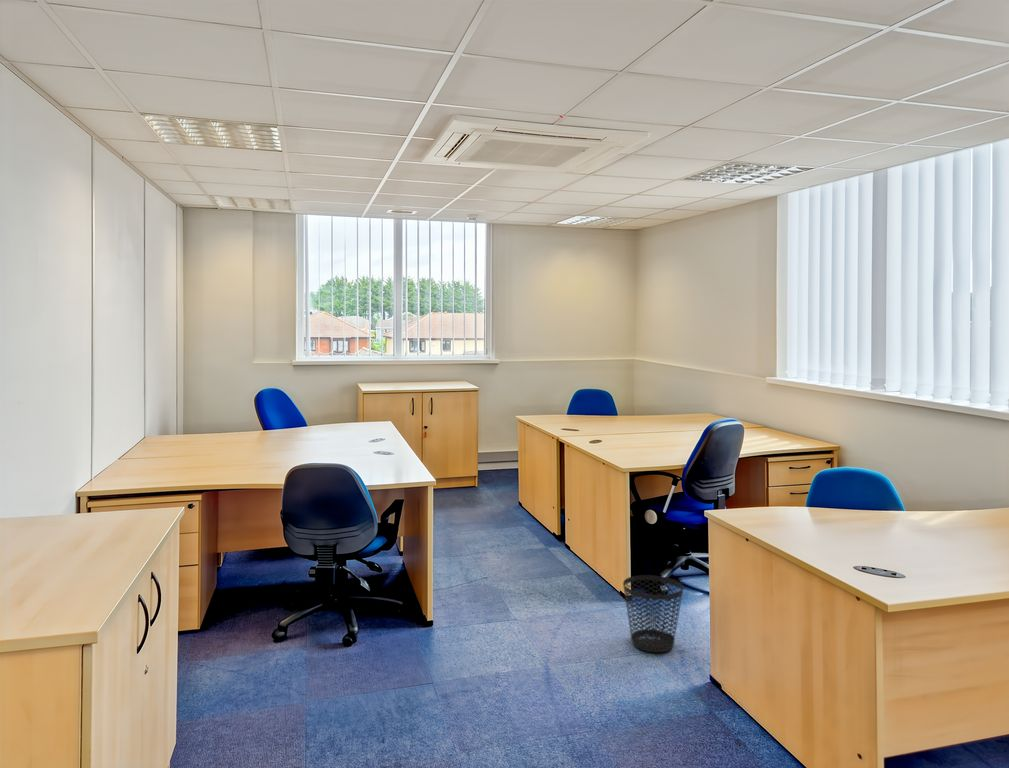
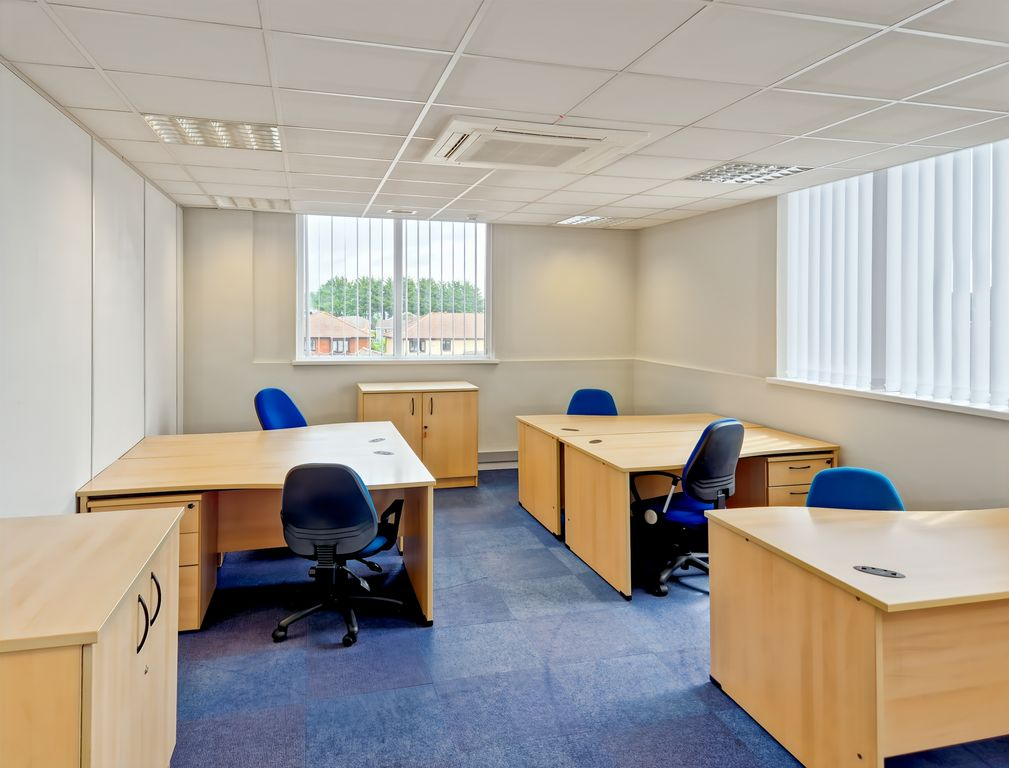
- wastebasket [622,574,684,653]
